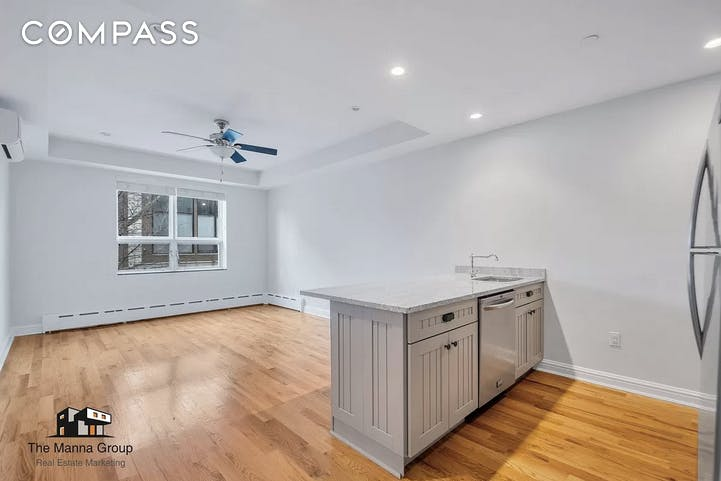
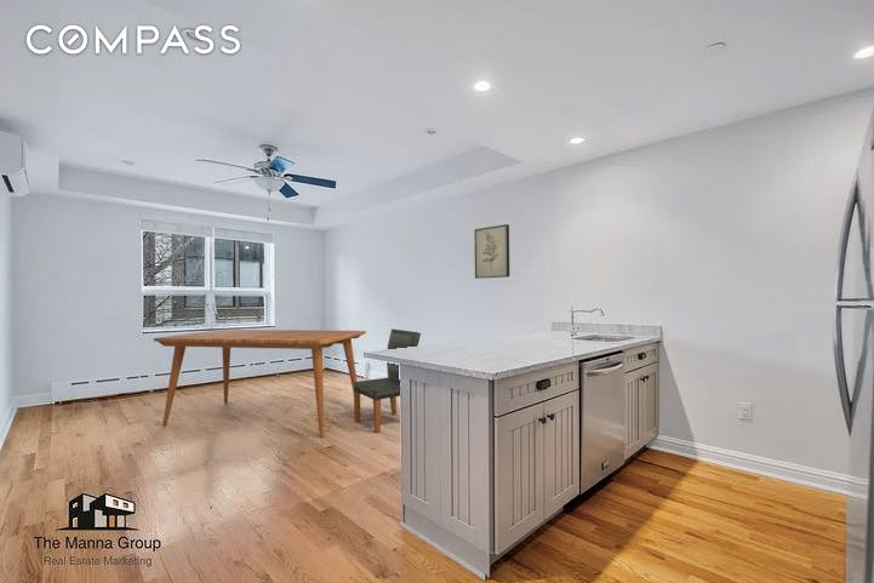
+ wall art [474,223,510,280]
+ dining table [153,328,367,439]
+ dining chair [352,327,422,435]
